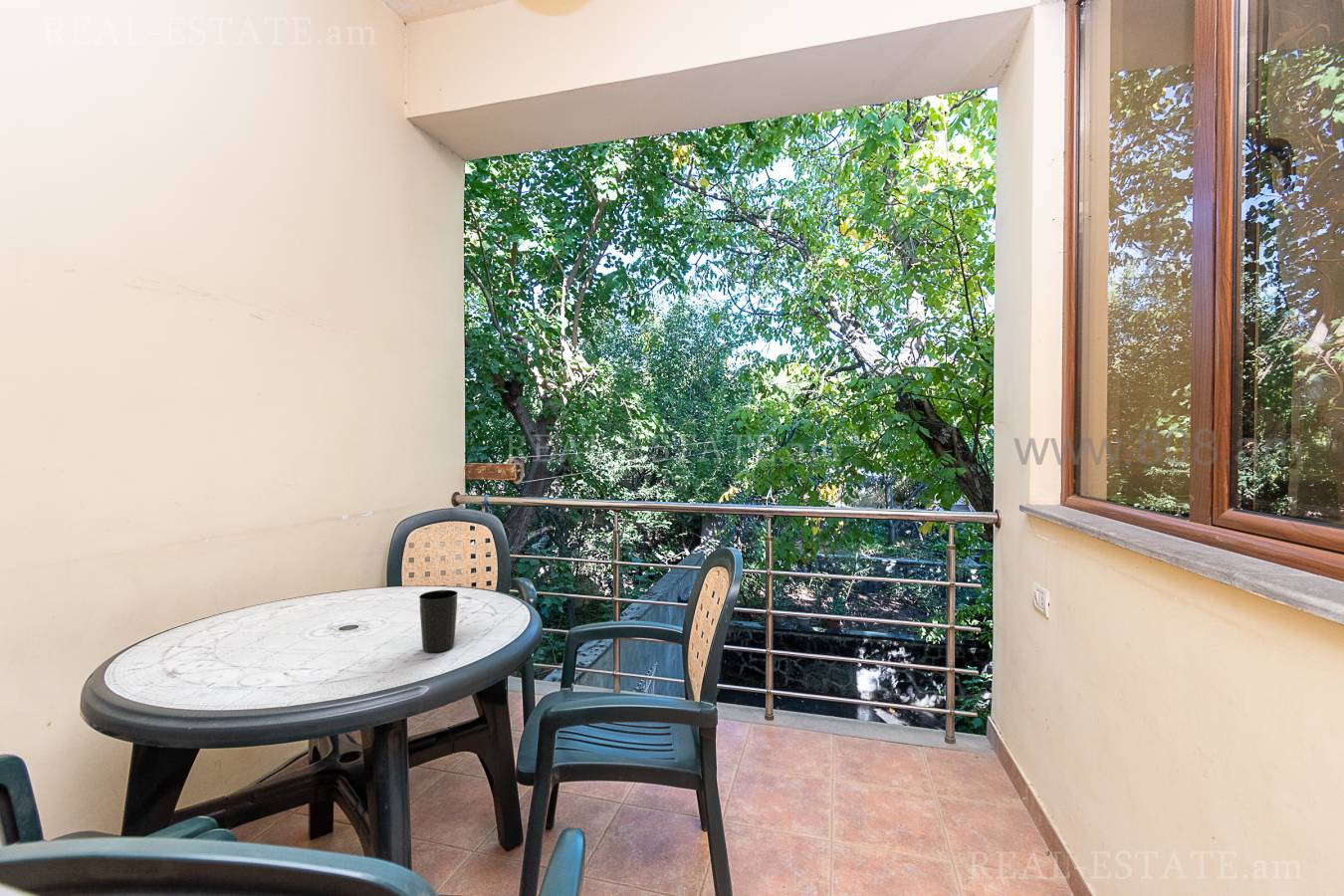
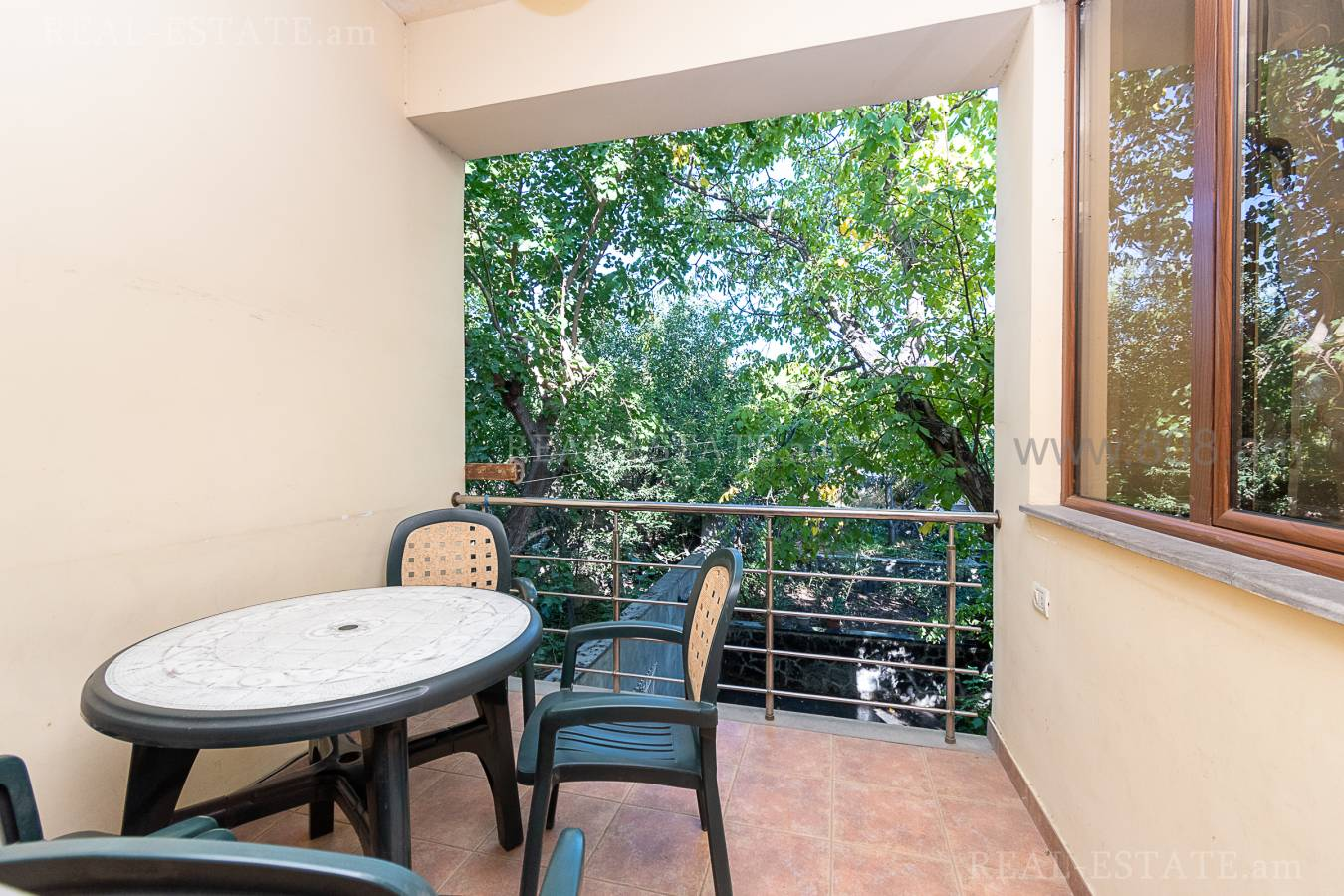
- cup [418,589,459,653]
